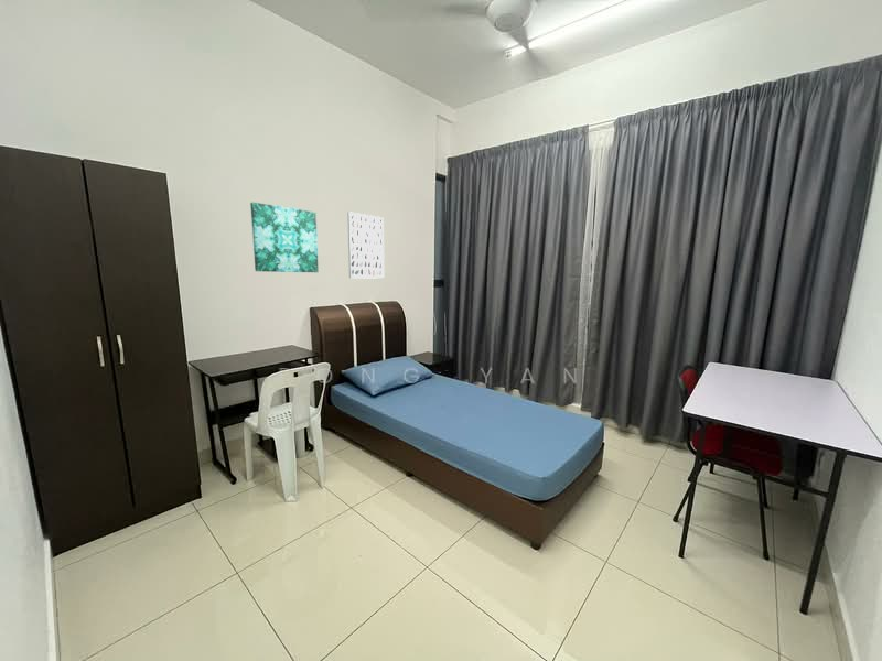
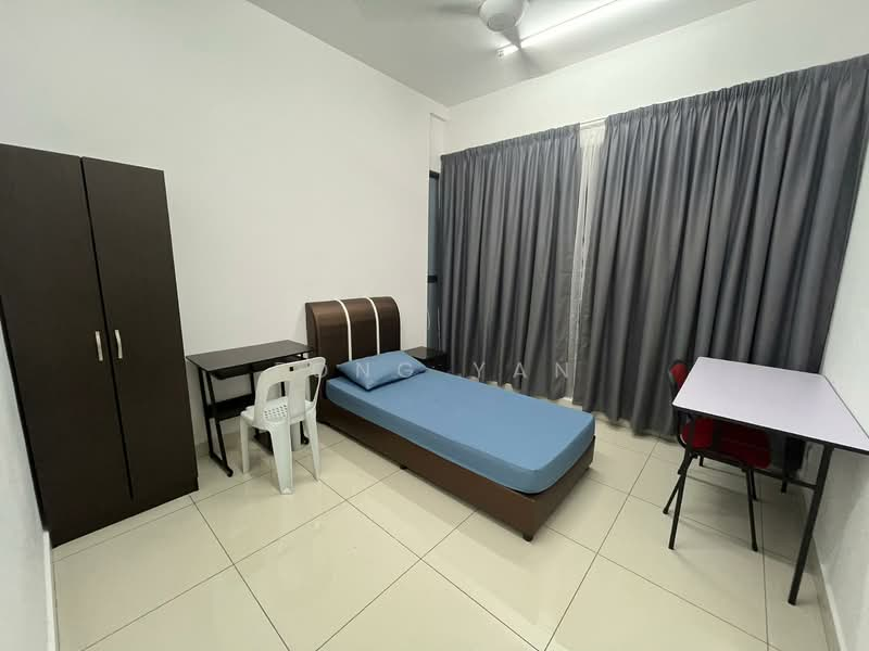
- wall art [346,210,385,280]
- wall art [249,202,320,273]
